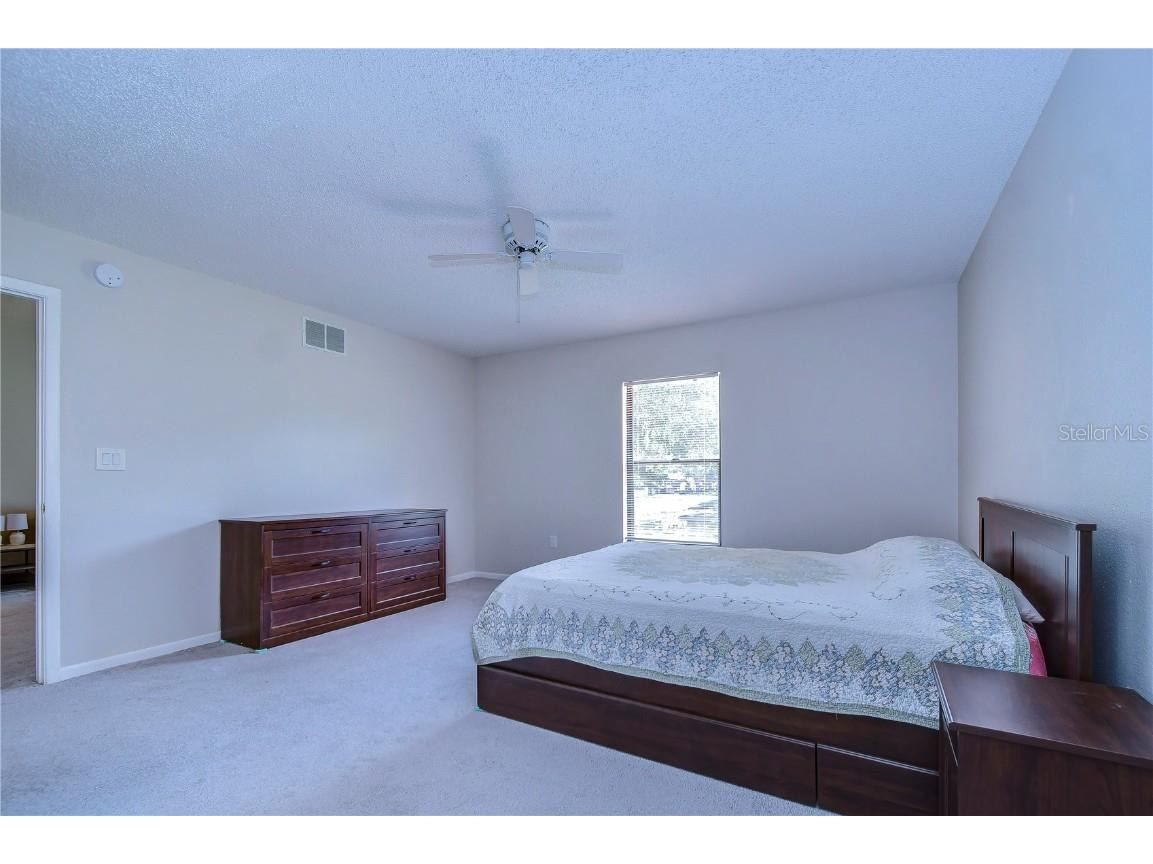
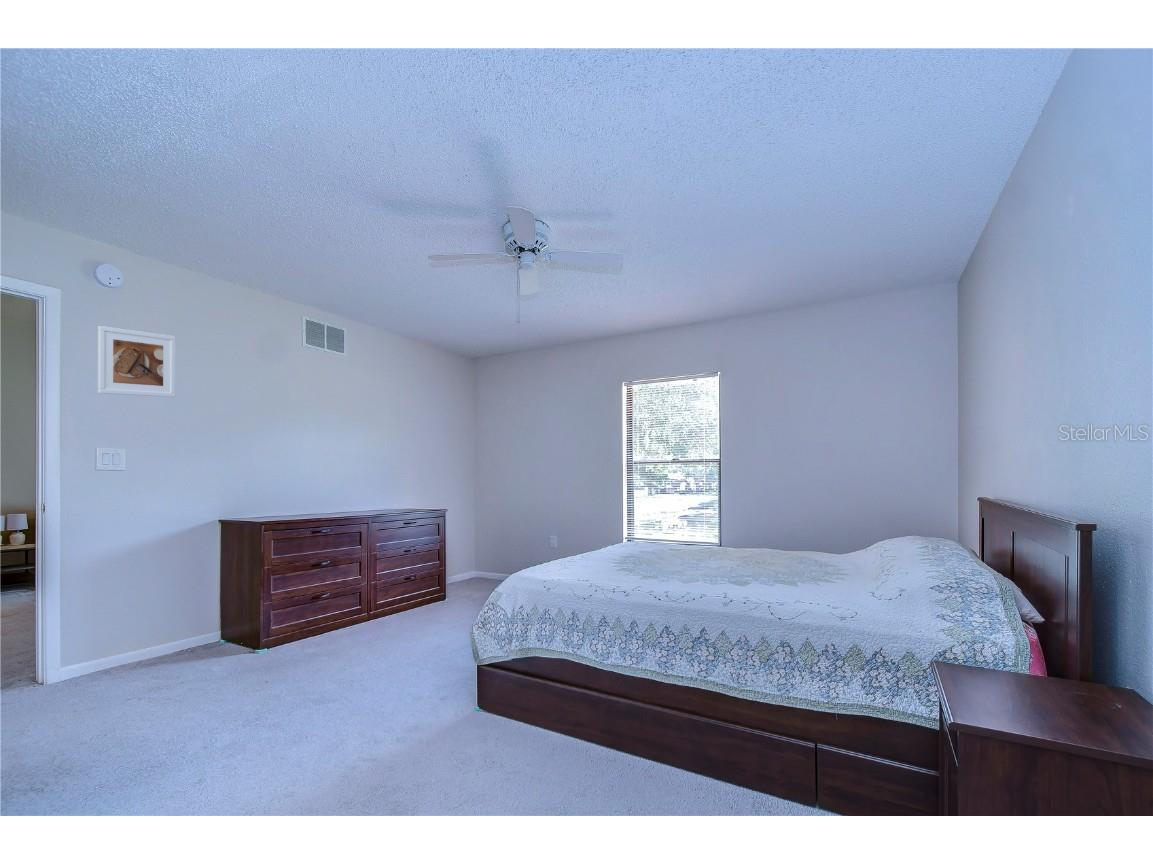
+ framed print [97,325,176,398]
